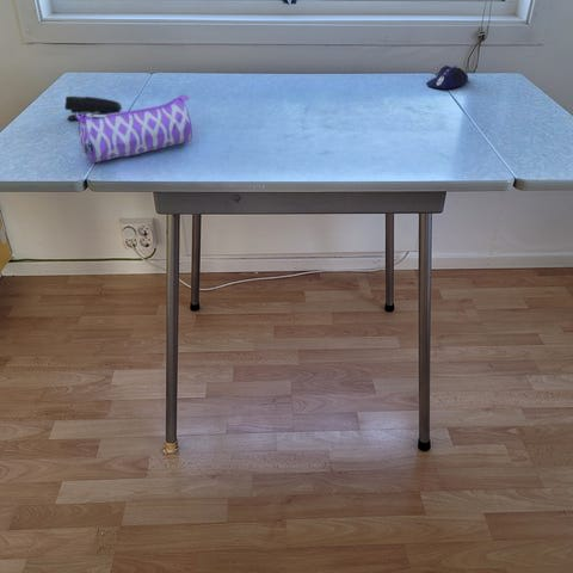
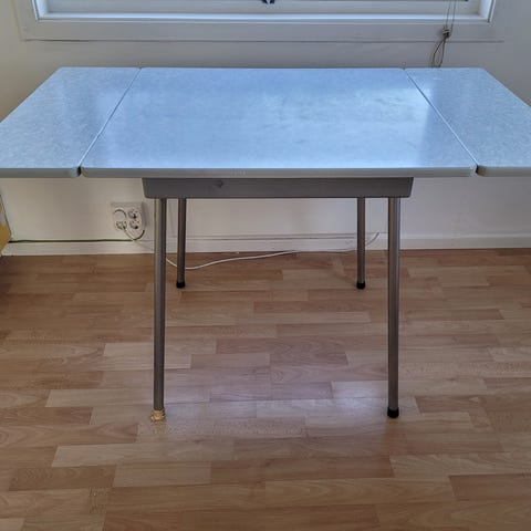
- computer mouse [425,64,469,91]
- pencil case [75,93,193,164]
- stapler [63,96,123,121]
